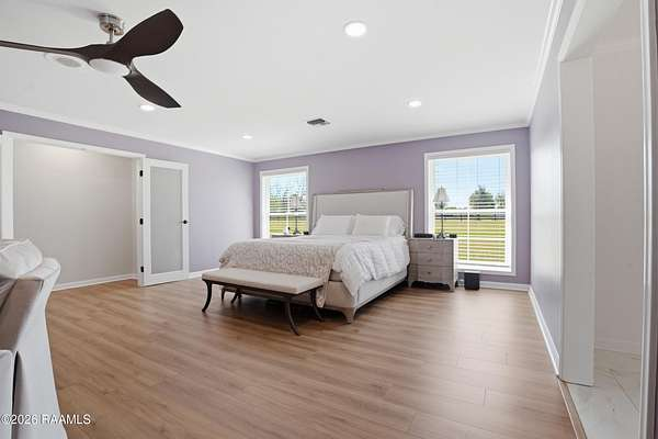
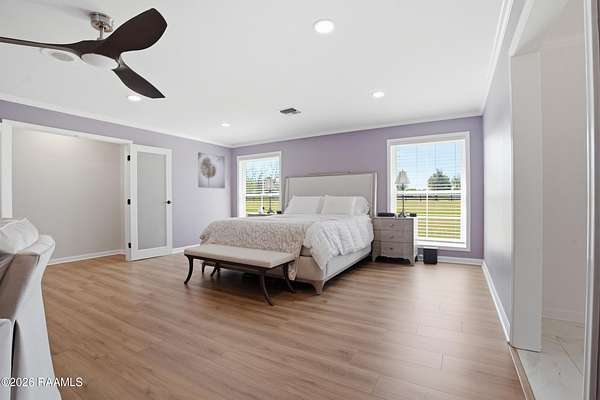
+ wall art [197,151,226,189]
